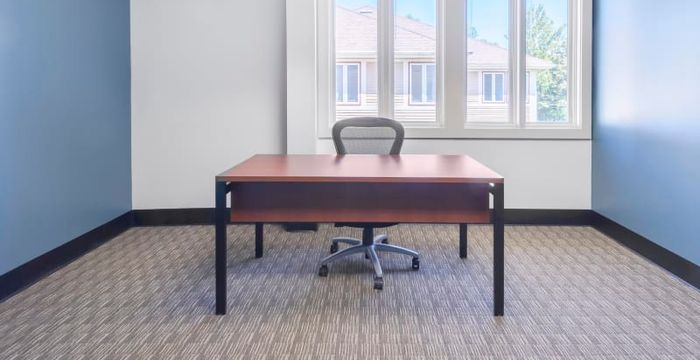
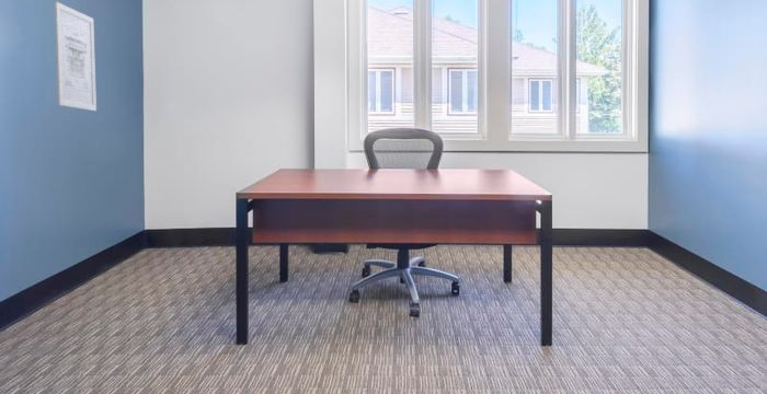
+ wall art [53,0,98,112]
